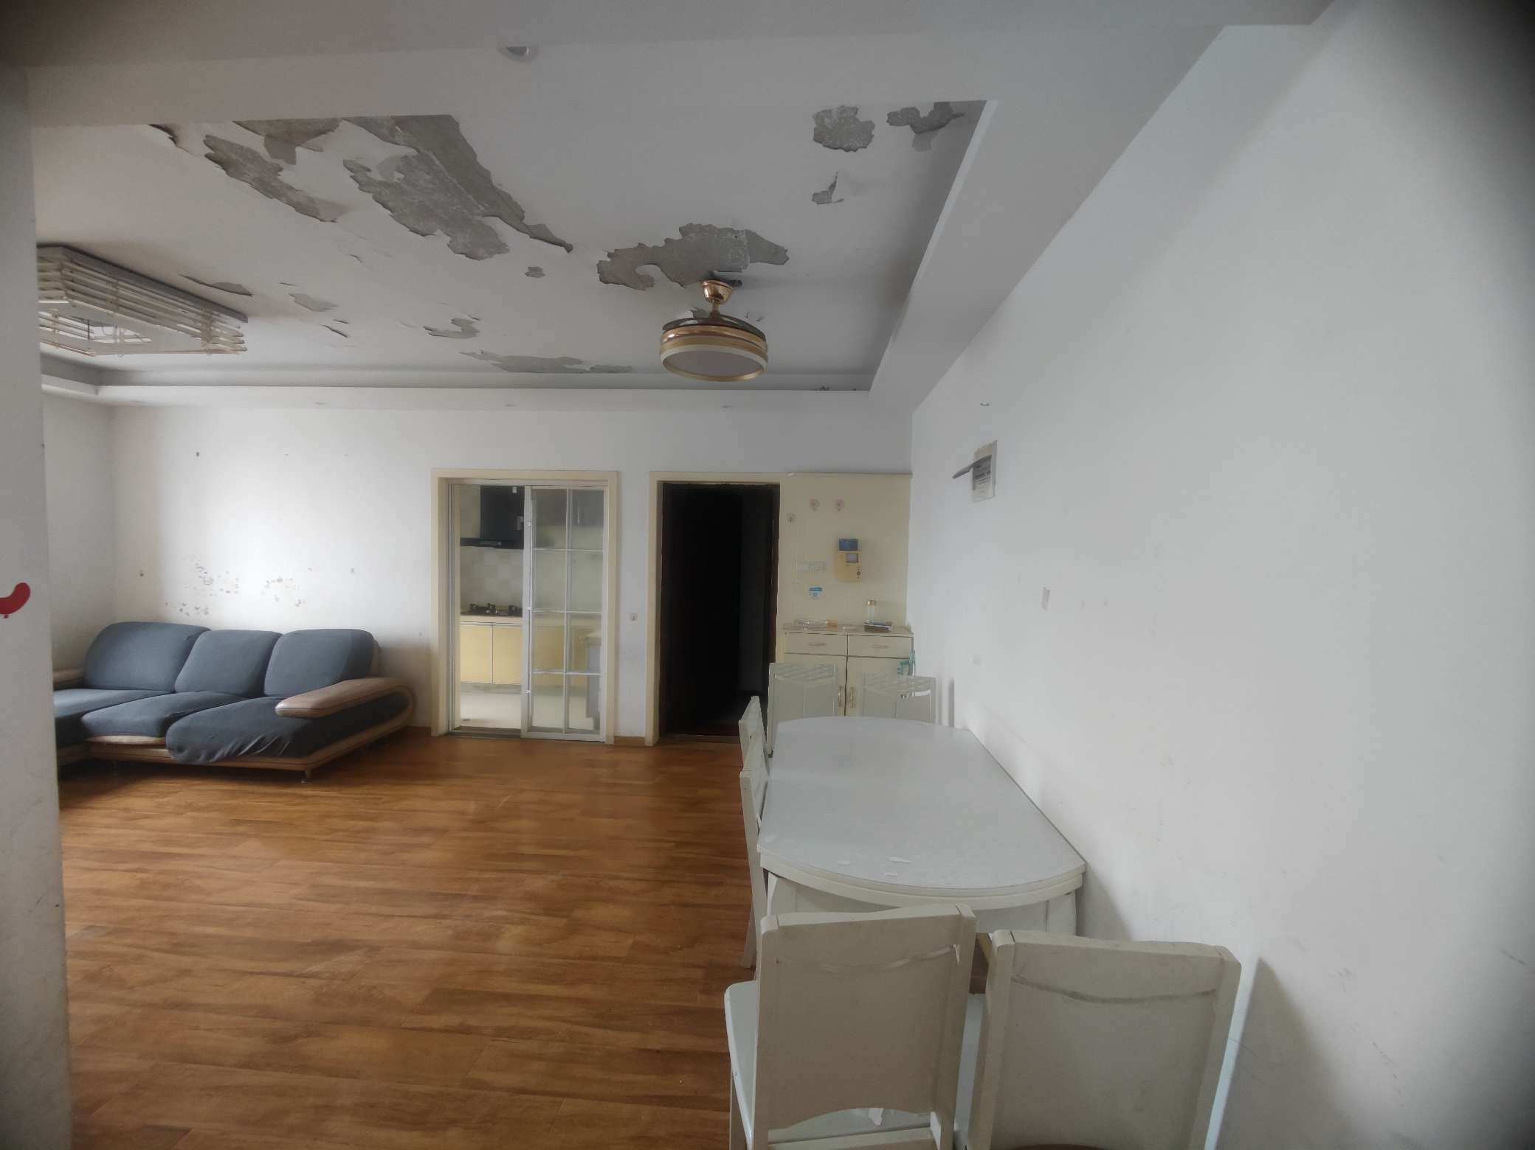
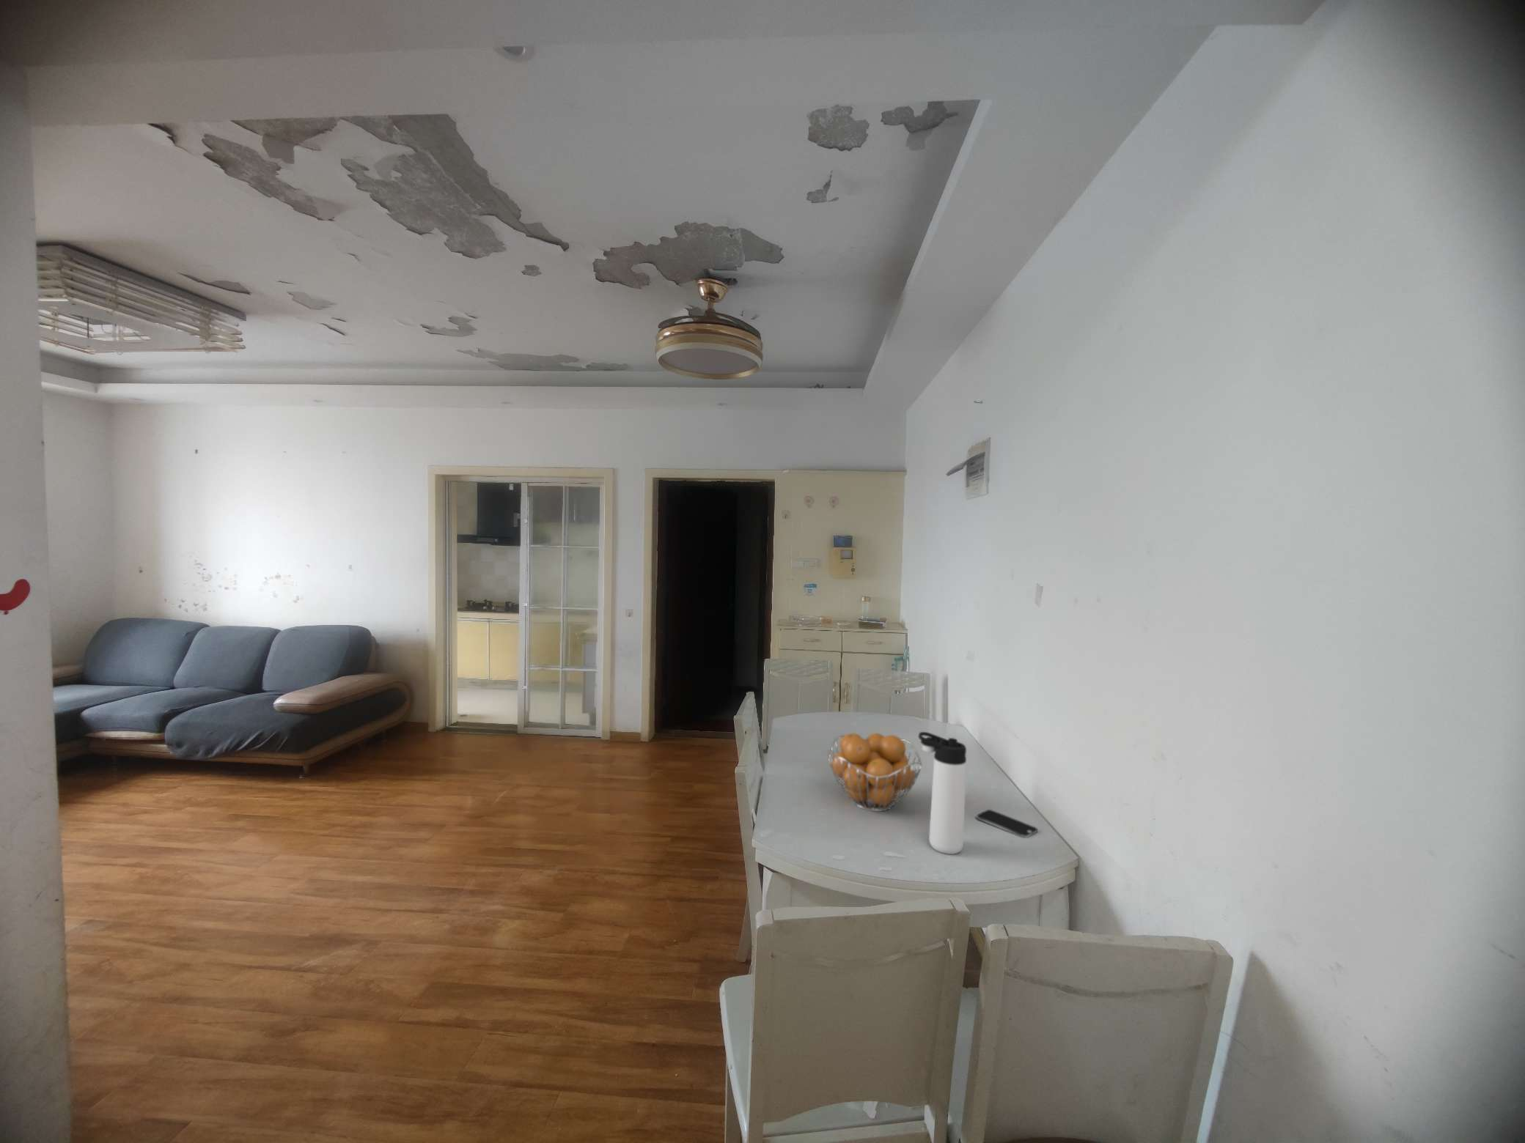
+ fruit basket [827,732,923,813]
+ thermos bottle [917,731,967,855]
+ smartphone [976,809,1039,839]
